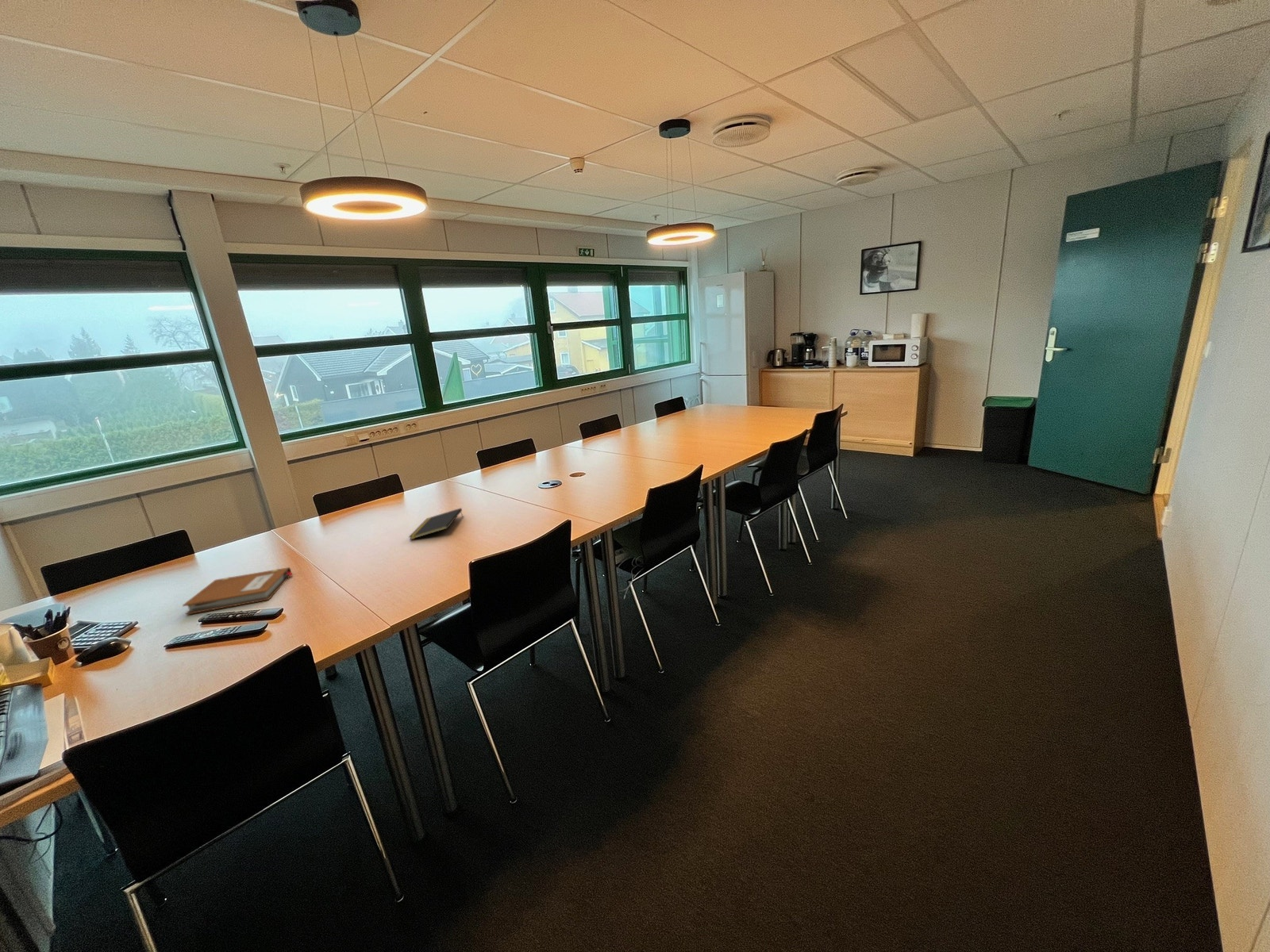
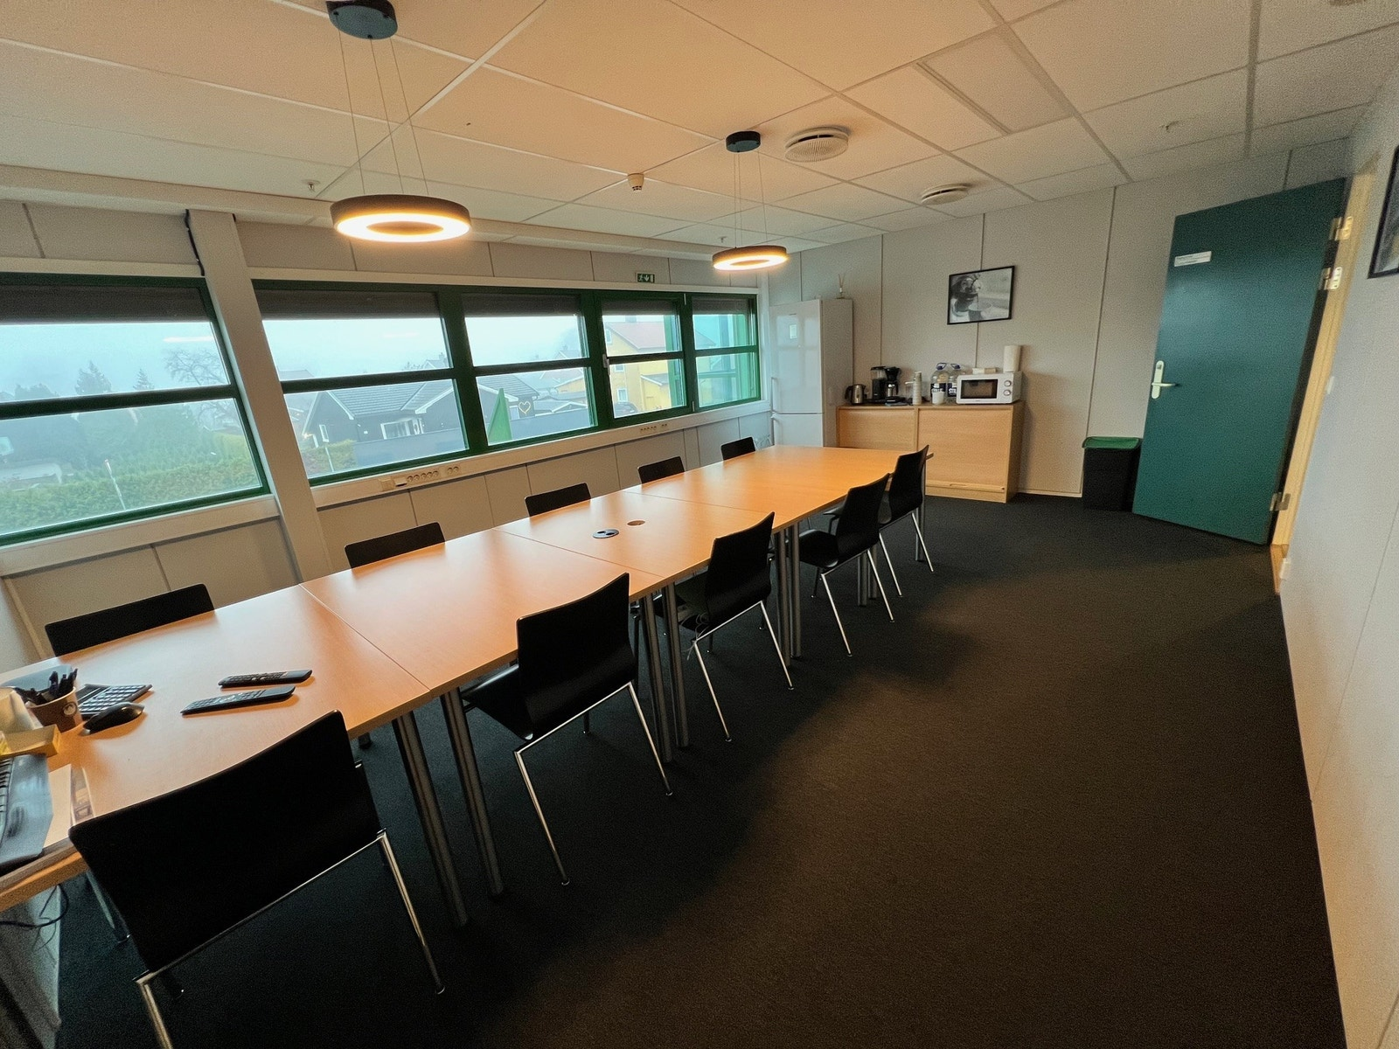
- notepad [408,507,464,540]
- notebook [182,566,294,616]
